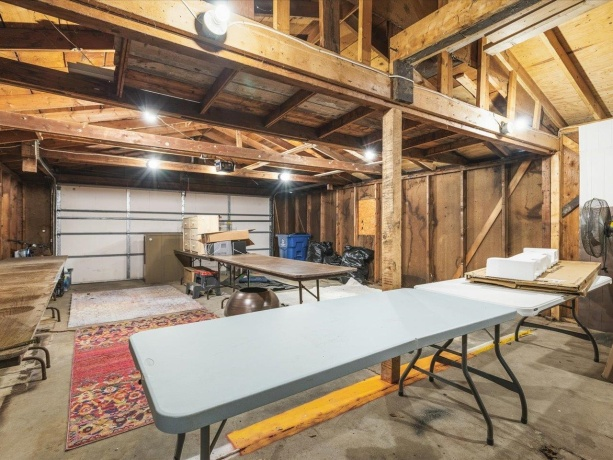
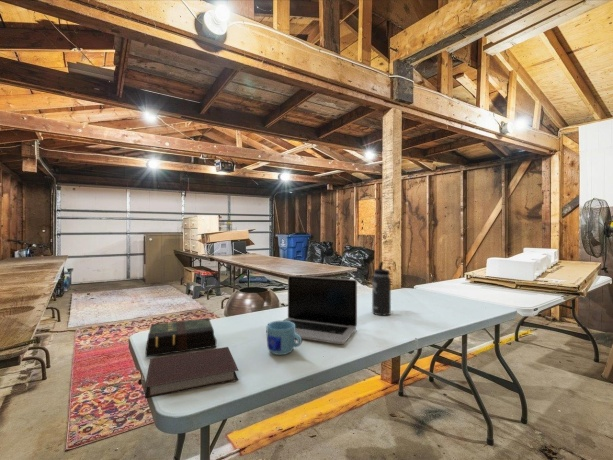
+ book [145,317,217,358]
+ thermos bottle [371,261,392,317]
+ notebook [144,346,239,399]
+ laptop [265,274,358,345]
+ mug [266,320,303,356]
